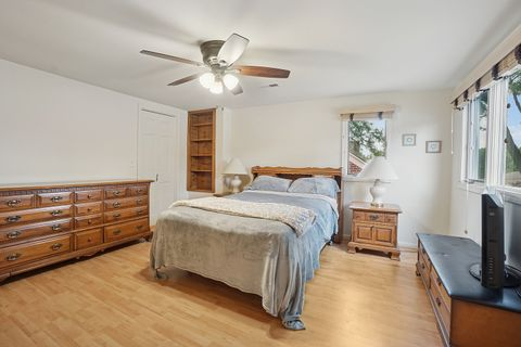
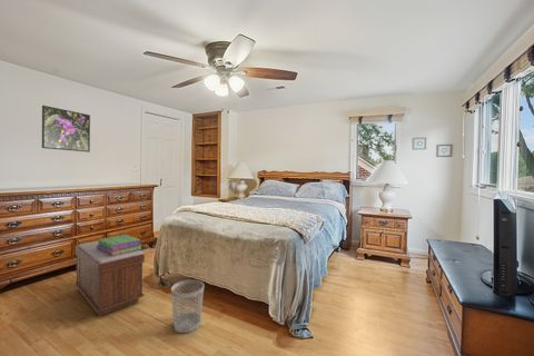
+ stack of books [97,234,144,256]
+ wastebasket [170,278,205,334]
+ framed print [41,105,91,154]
+ bench [73,240,146,317]
